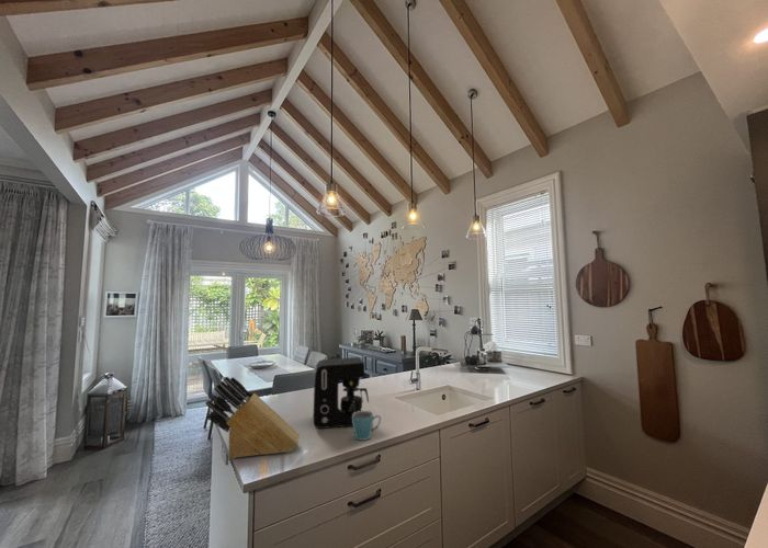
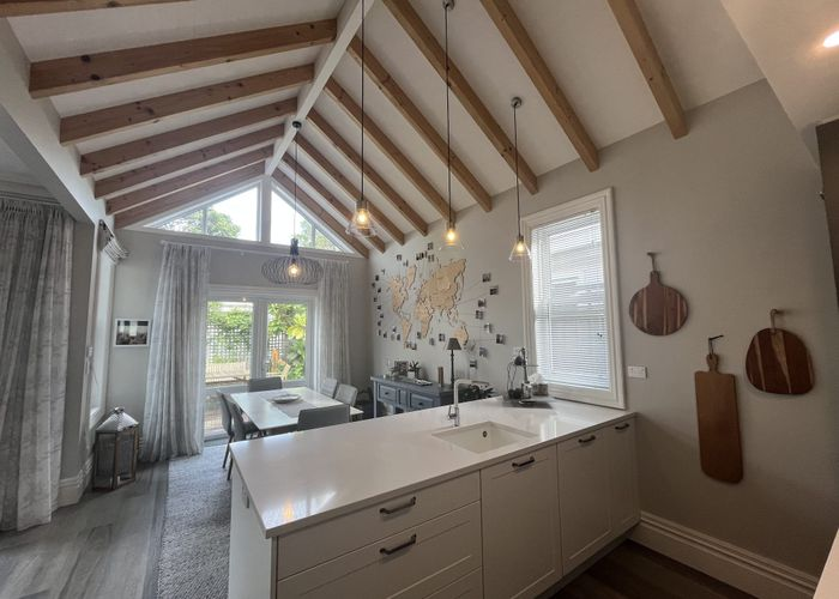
- coffee maker [313,356,370,430]
- mug [352,410,382,442]
- knife block [204,376,301,459]
